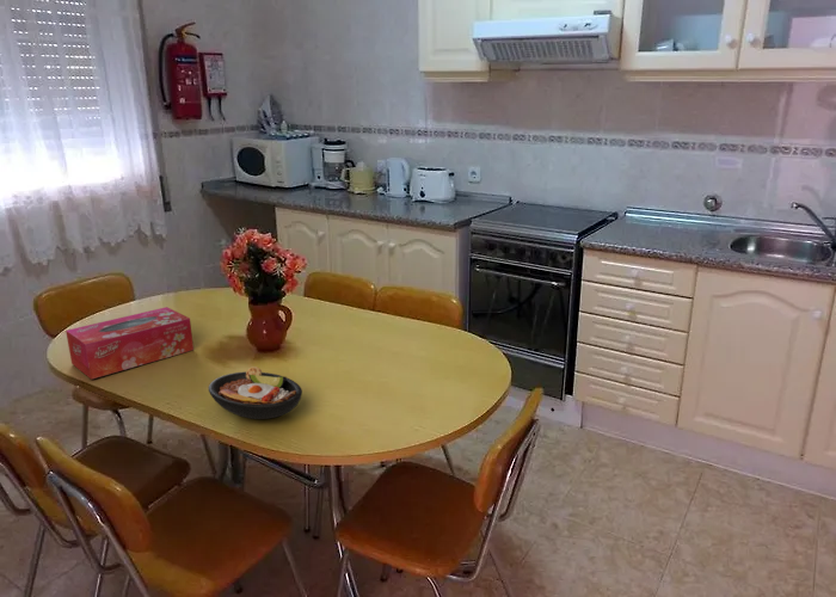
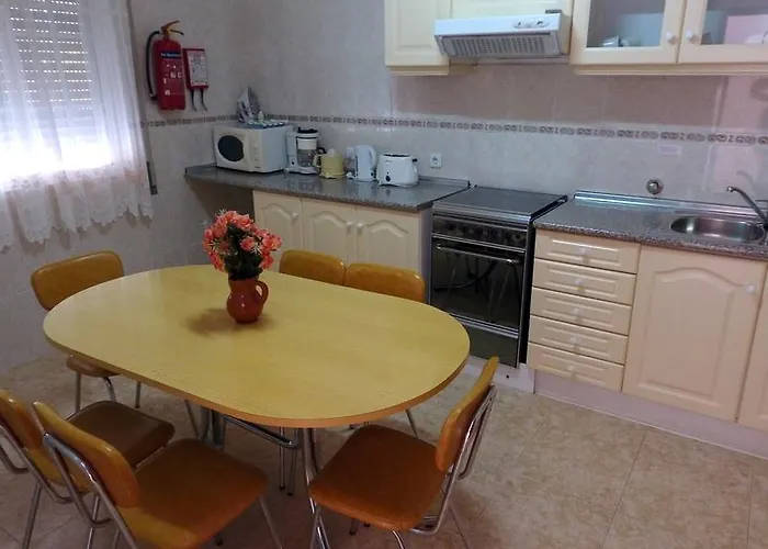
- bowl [208,365,303,420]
- tissue box [64,306,195,381]
